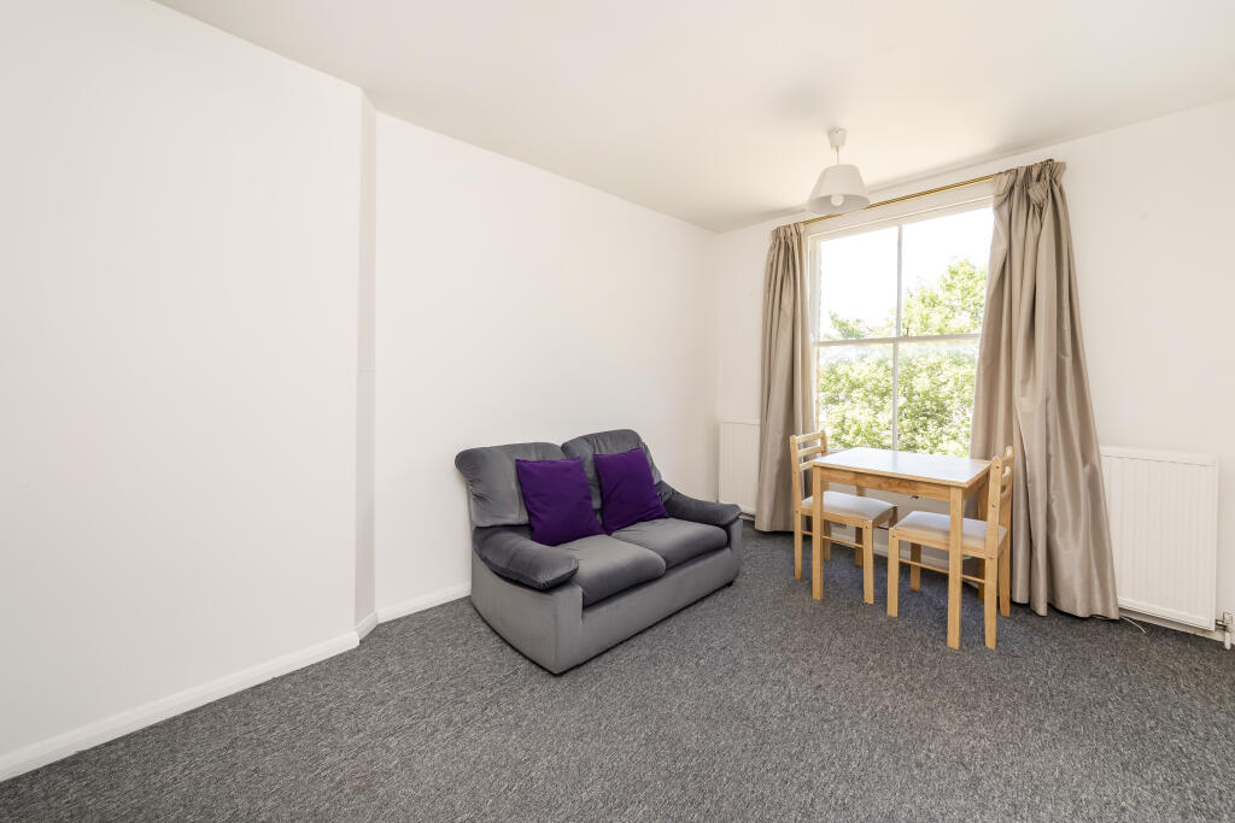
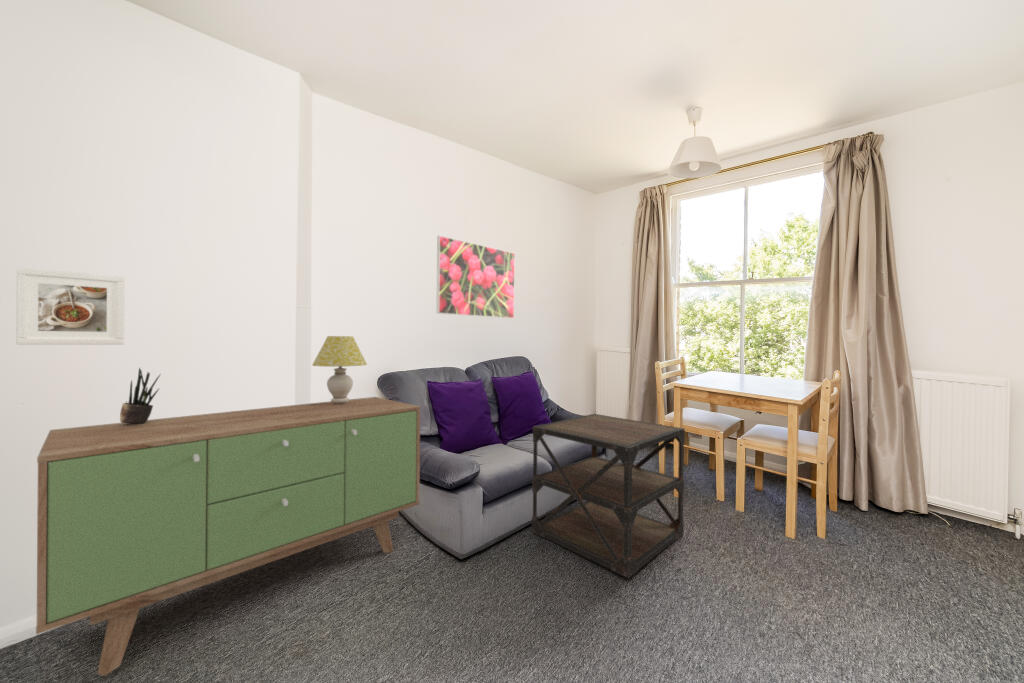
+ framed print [436,235,516,319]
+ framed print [15,267,126,346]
+ sideboard [35,396,421,677]
+ potted plant [119,366,162,424]
+ side table [531,413,686,579]
+ table lamp [311,335,368,404]
